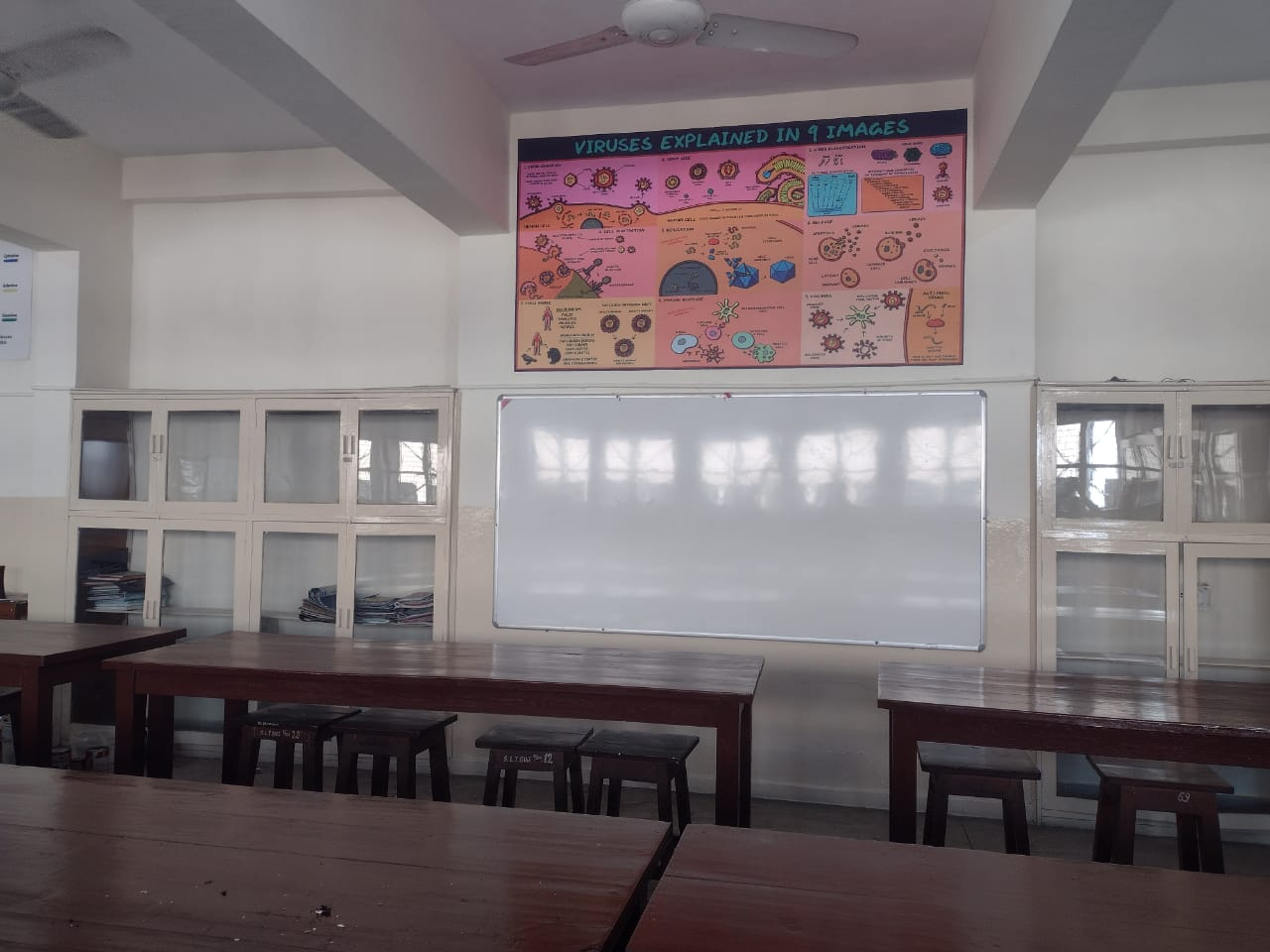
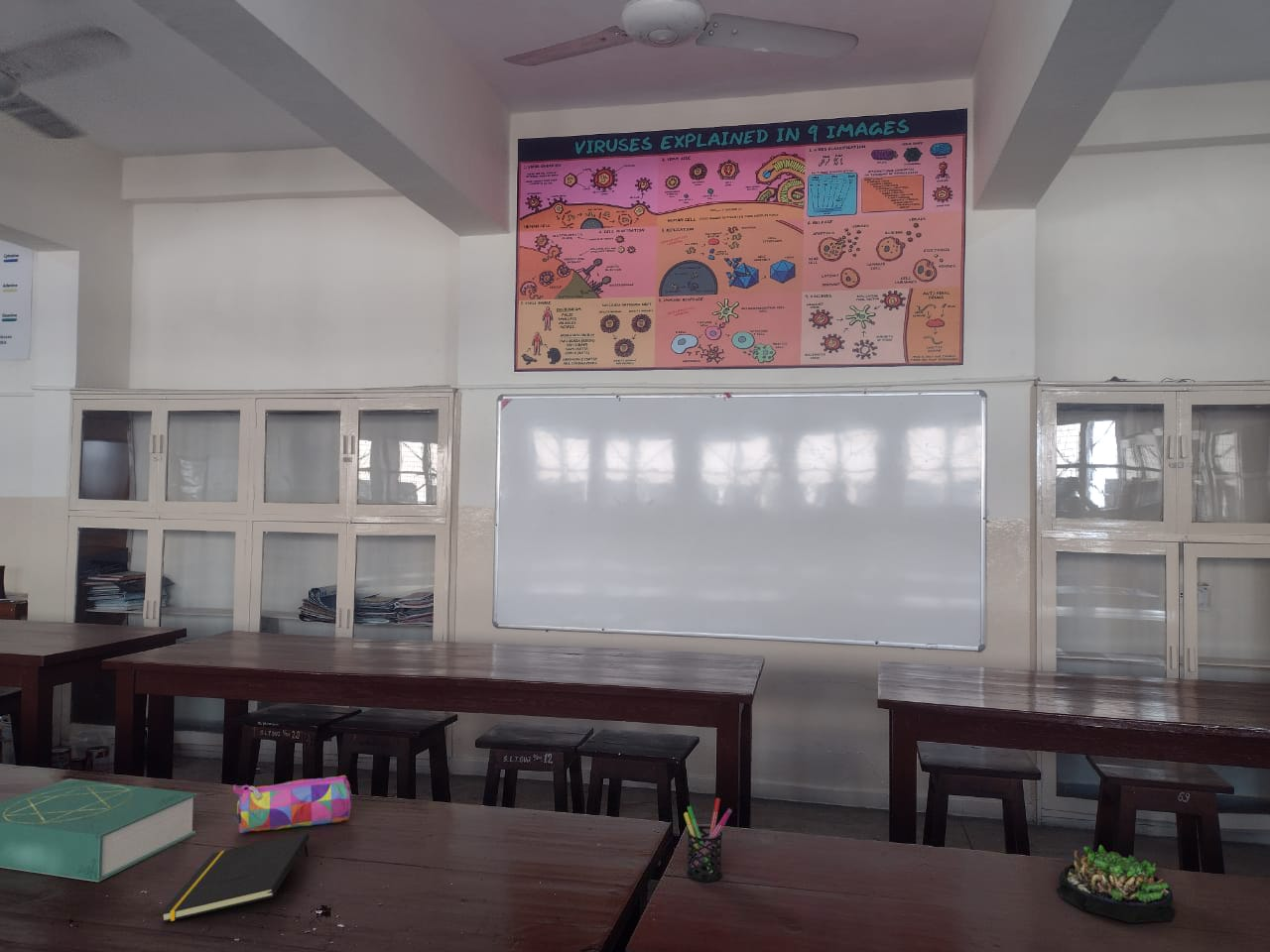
+ book [0,777,197,883]
+ pen holder [683,797,733,883]
+ pencil case [232,774,353,834]
+ notepad [160,831,311,923]
+ succulent plant [1056,844,1177,924]
